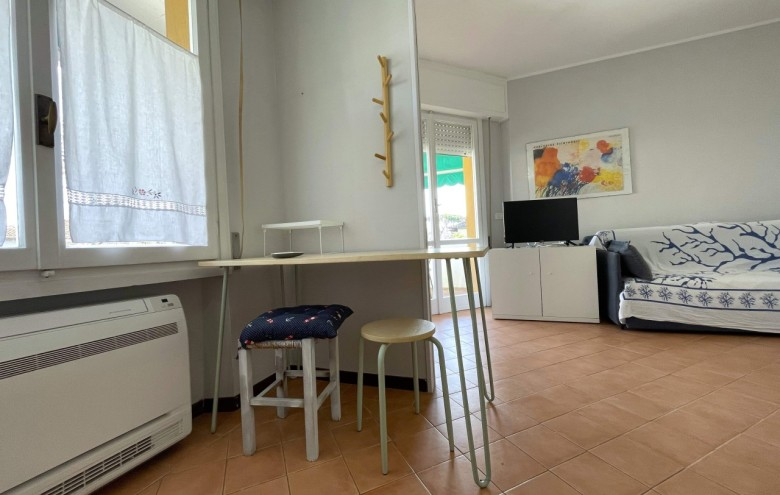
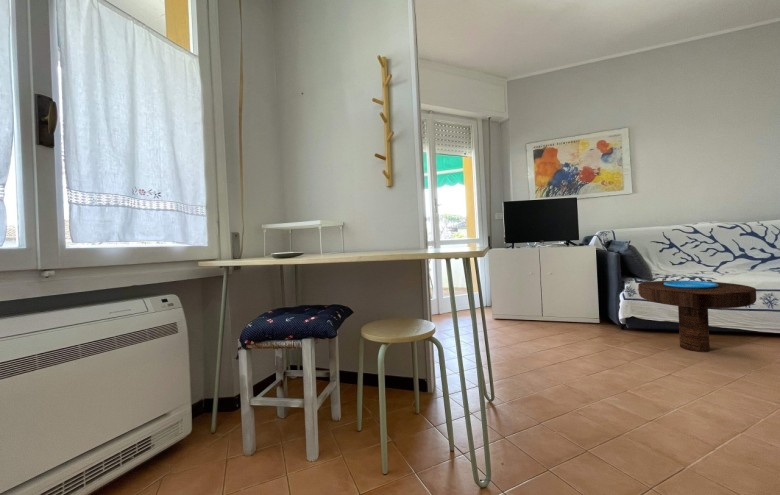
+ side table [637,280,757,353]
